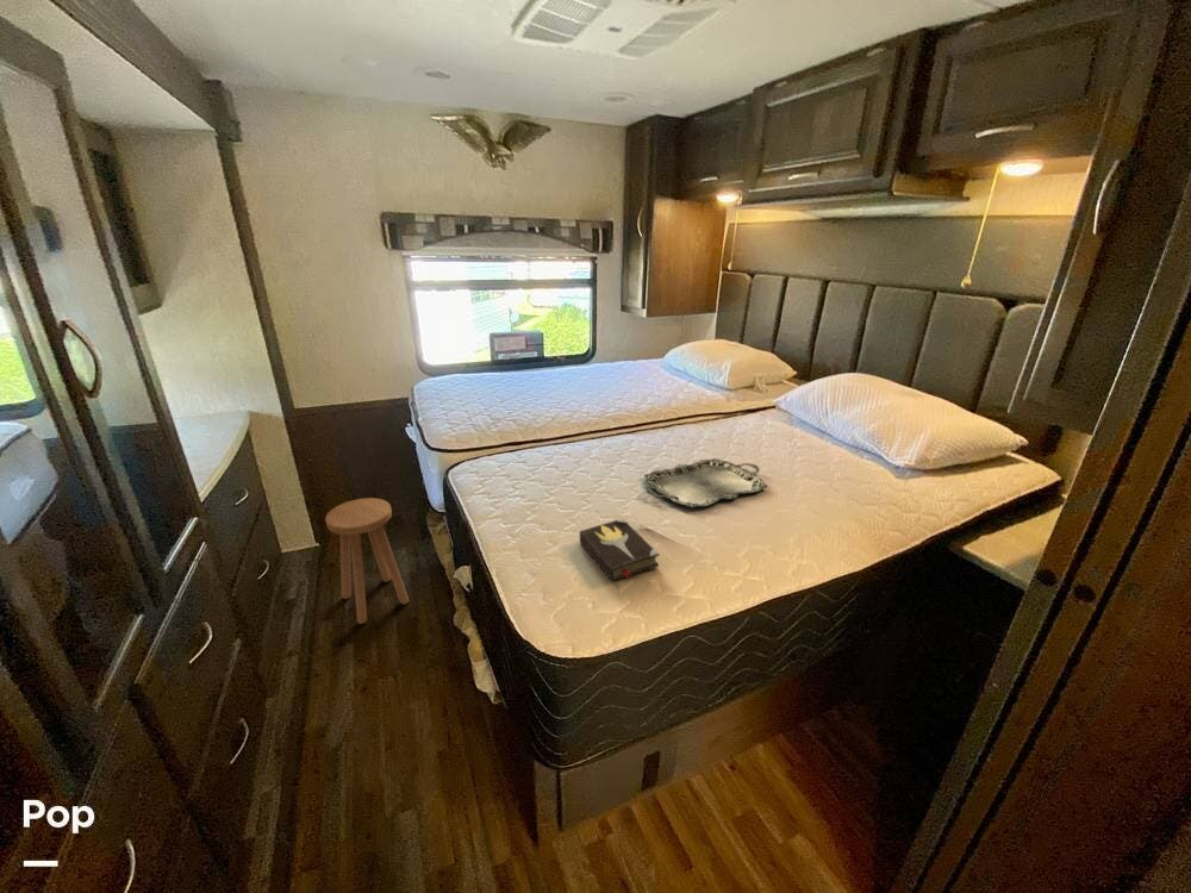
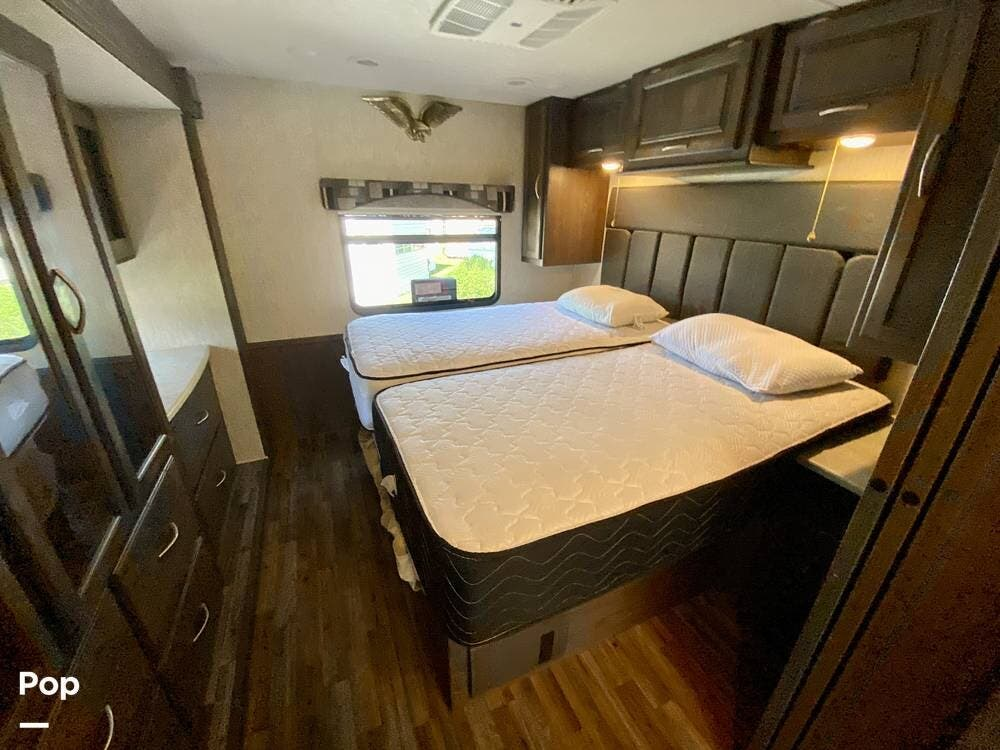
- stool [324,497,410,625]
- serving tray [643,457,768,508]
- hardback book [579,517,660,582]
